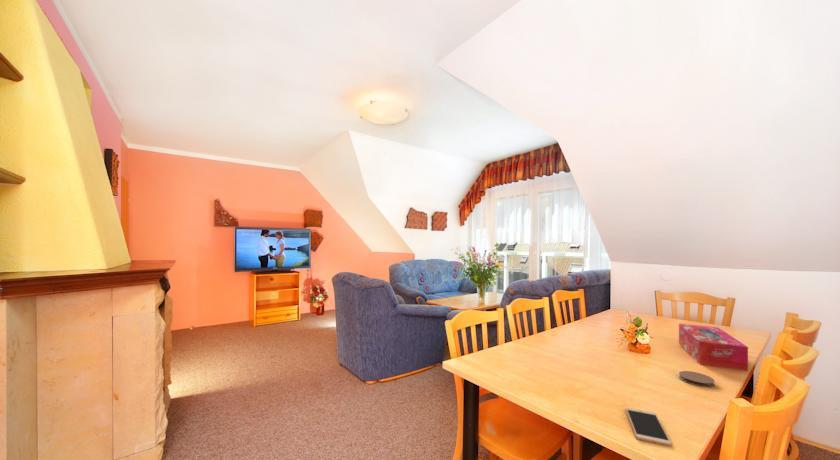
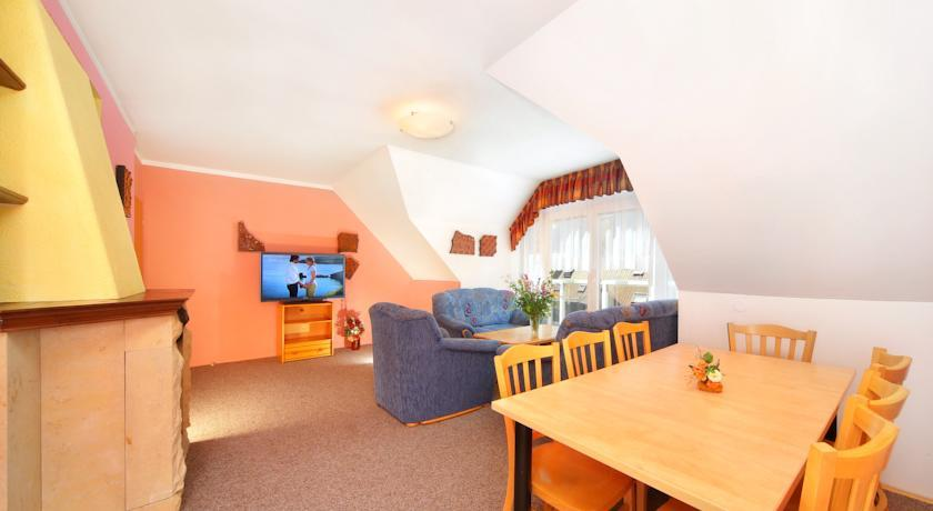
- tissue box [678,323,749,372]
- smartphone [624,407,673,448]
- coaster [678,370,716,388]
